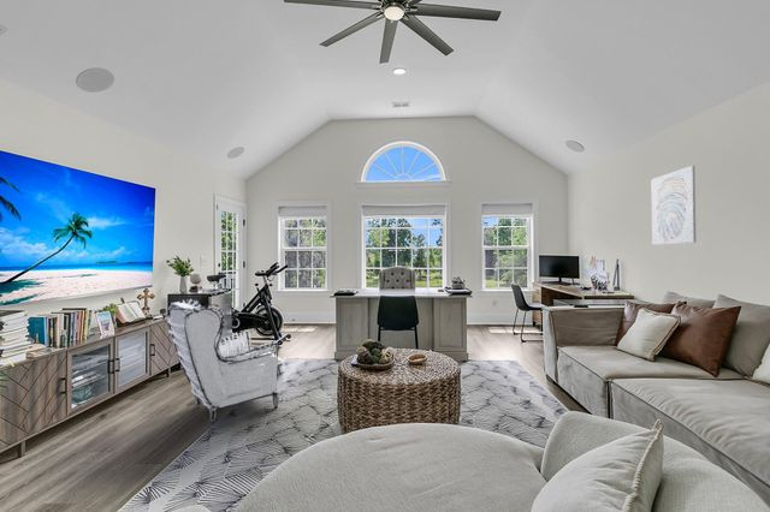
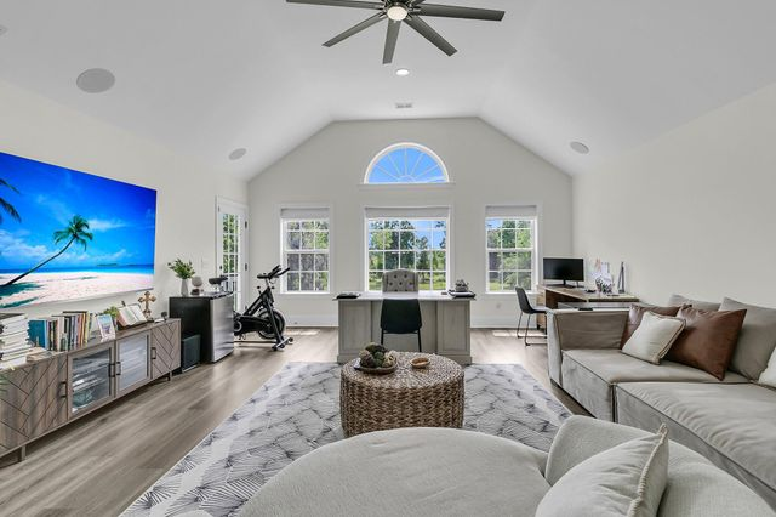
- armchair [166,297,285,424]
- wall art [650,165,697,246]
